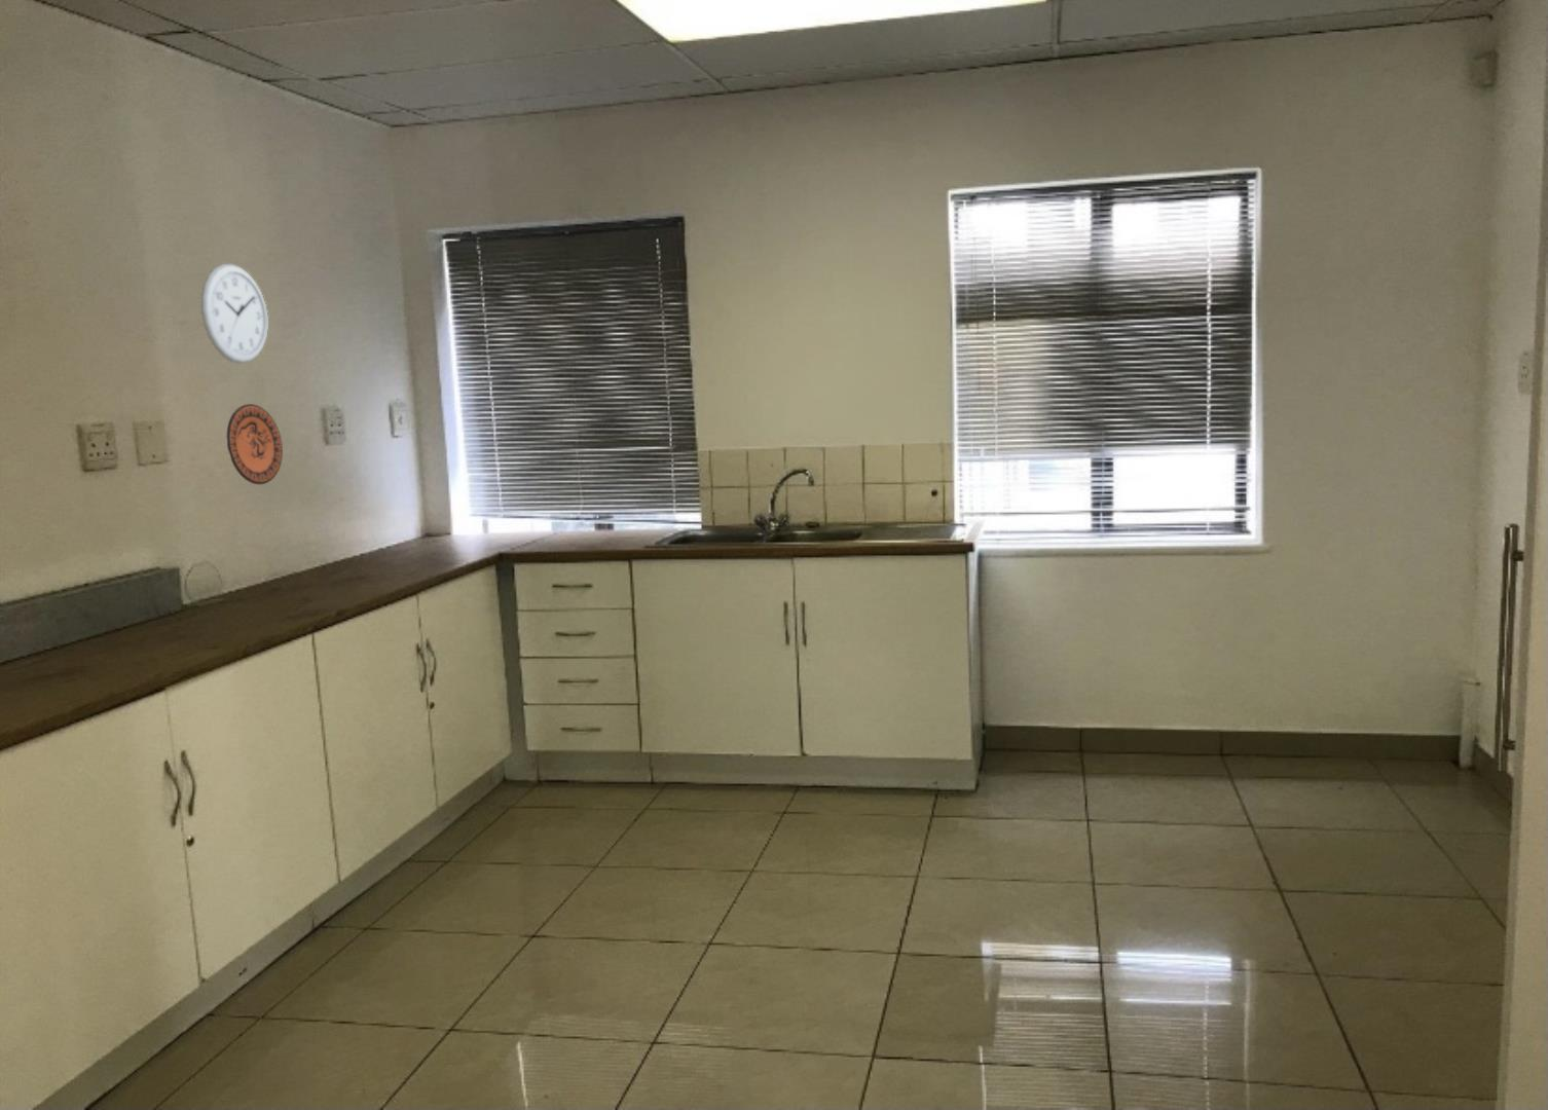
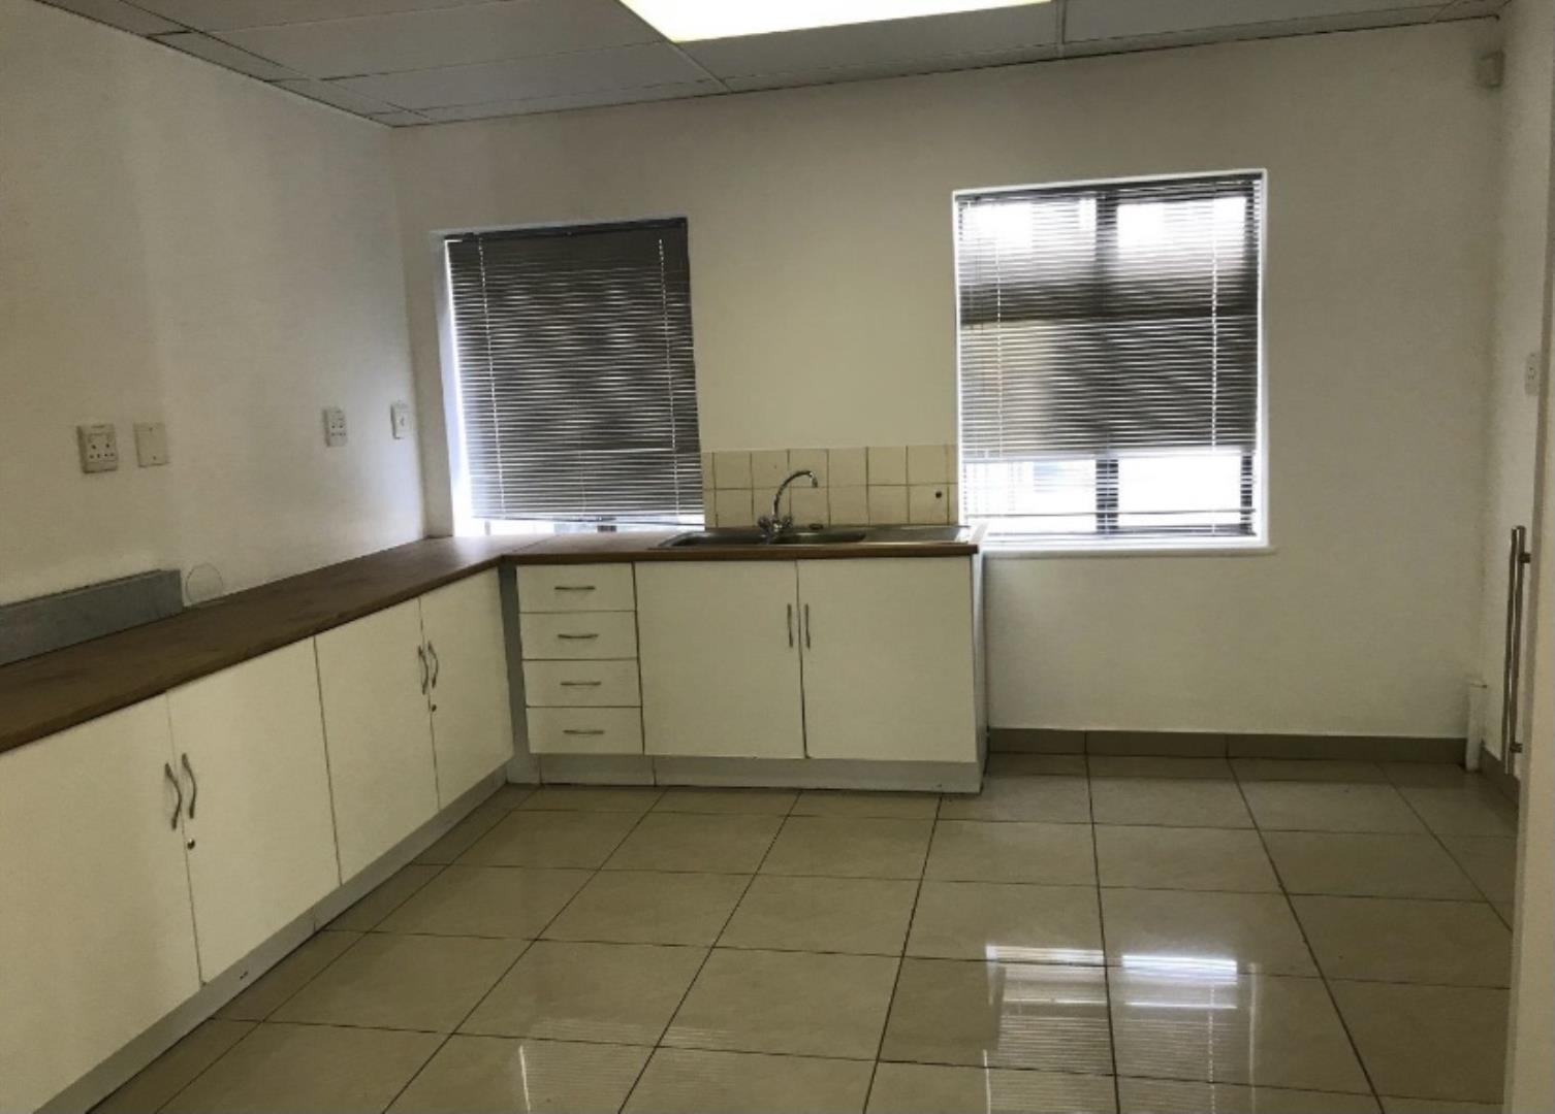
- decorative plate [226,402,283,485]
- wall clock [201,263,268,365]
